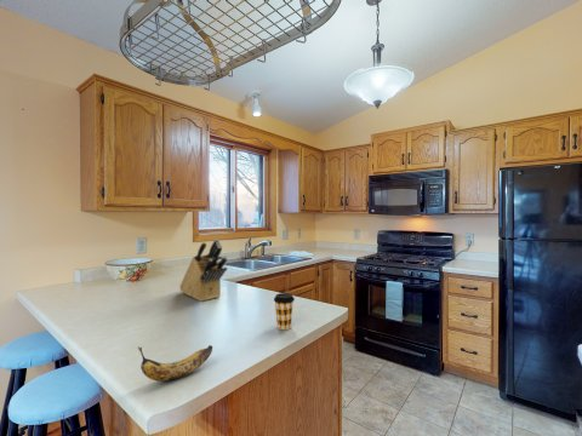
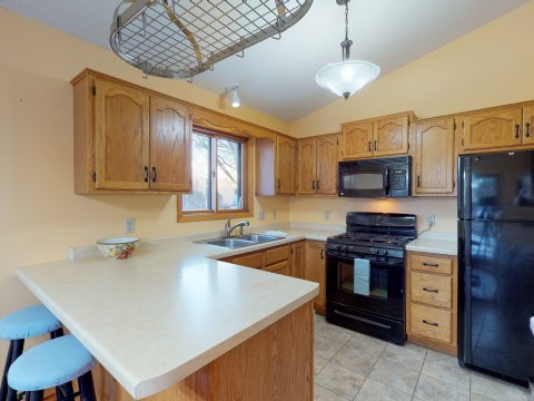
- knife block [178,237,228,303]
- coffee cup [273,292,296,331]
- banana [137,344,213,383]
